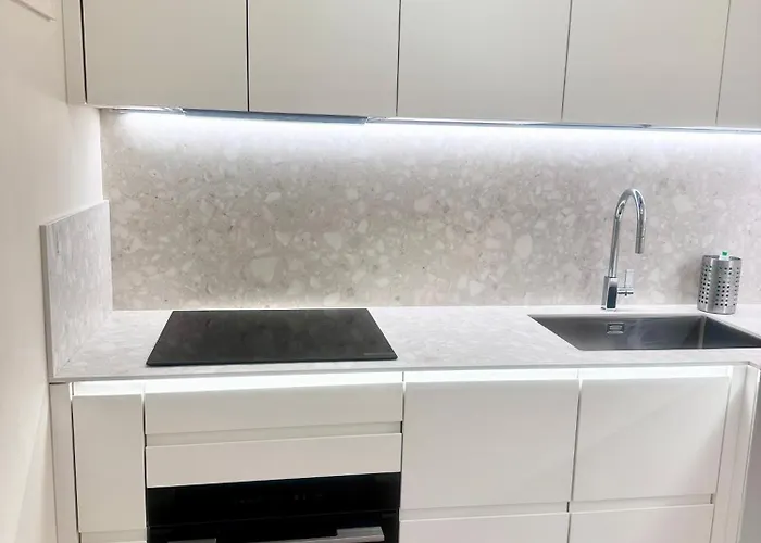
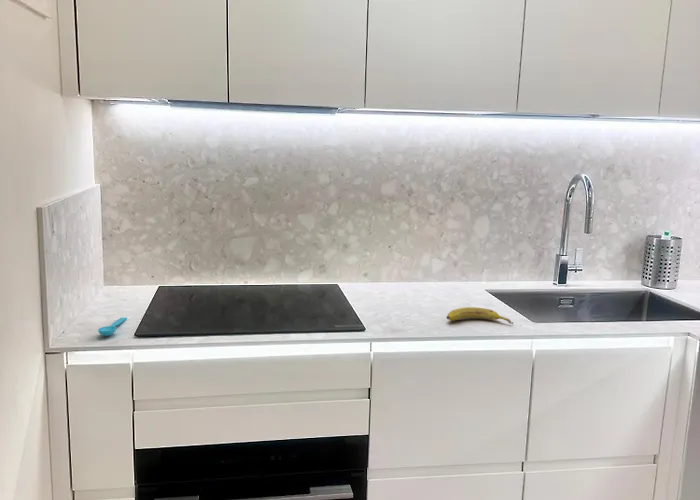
+ fruit [445,306,514,325]
+ spoon [97,317,128,337]
